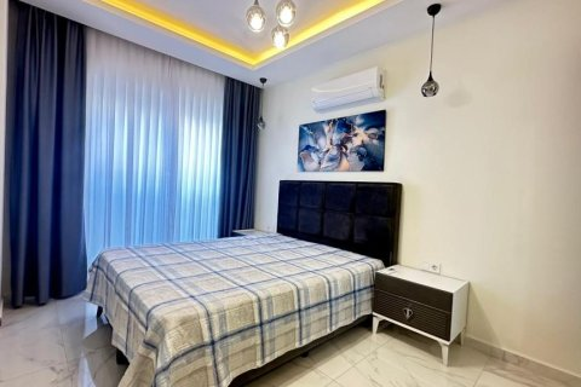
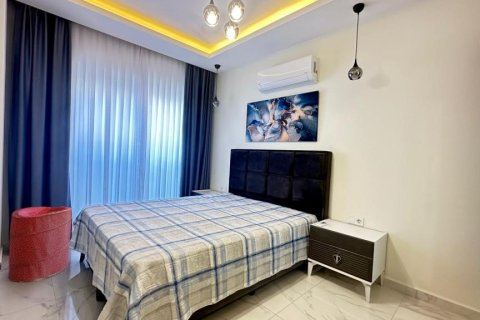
+ laundry hamper [8,205,73,283]
